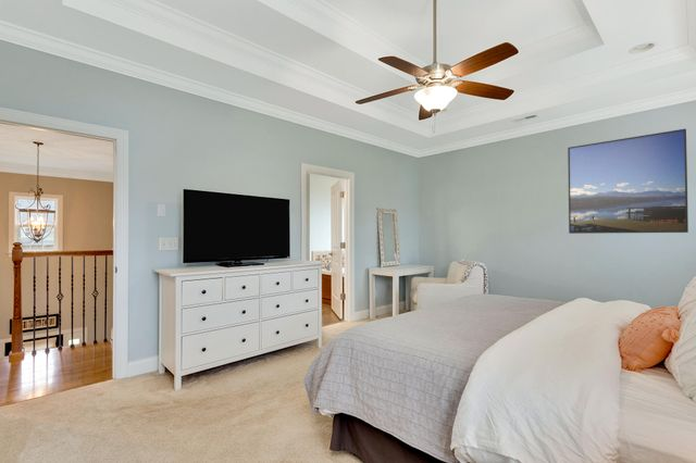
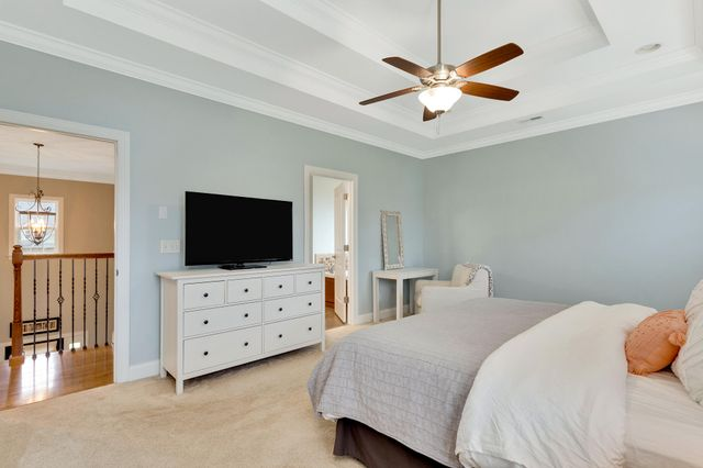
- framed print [567,128,689,235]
